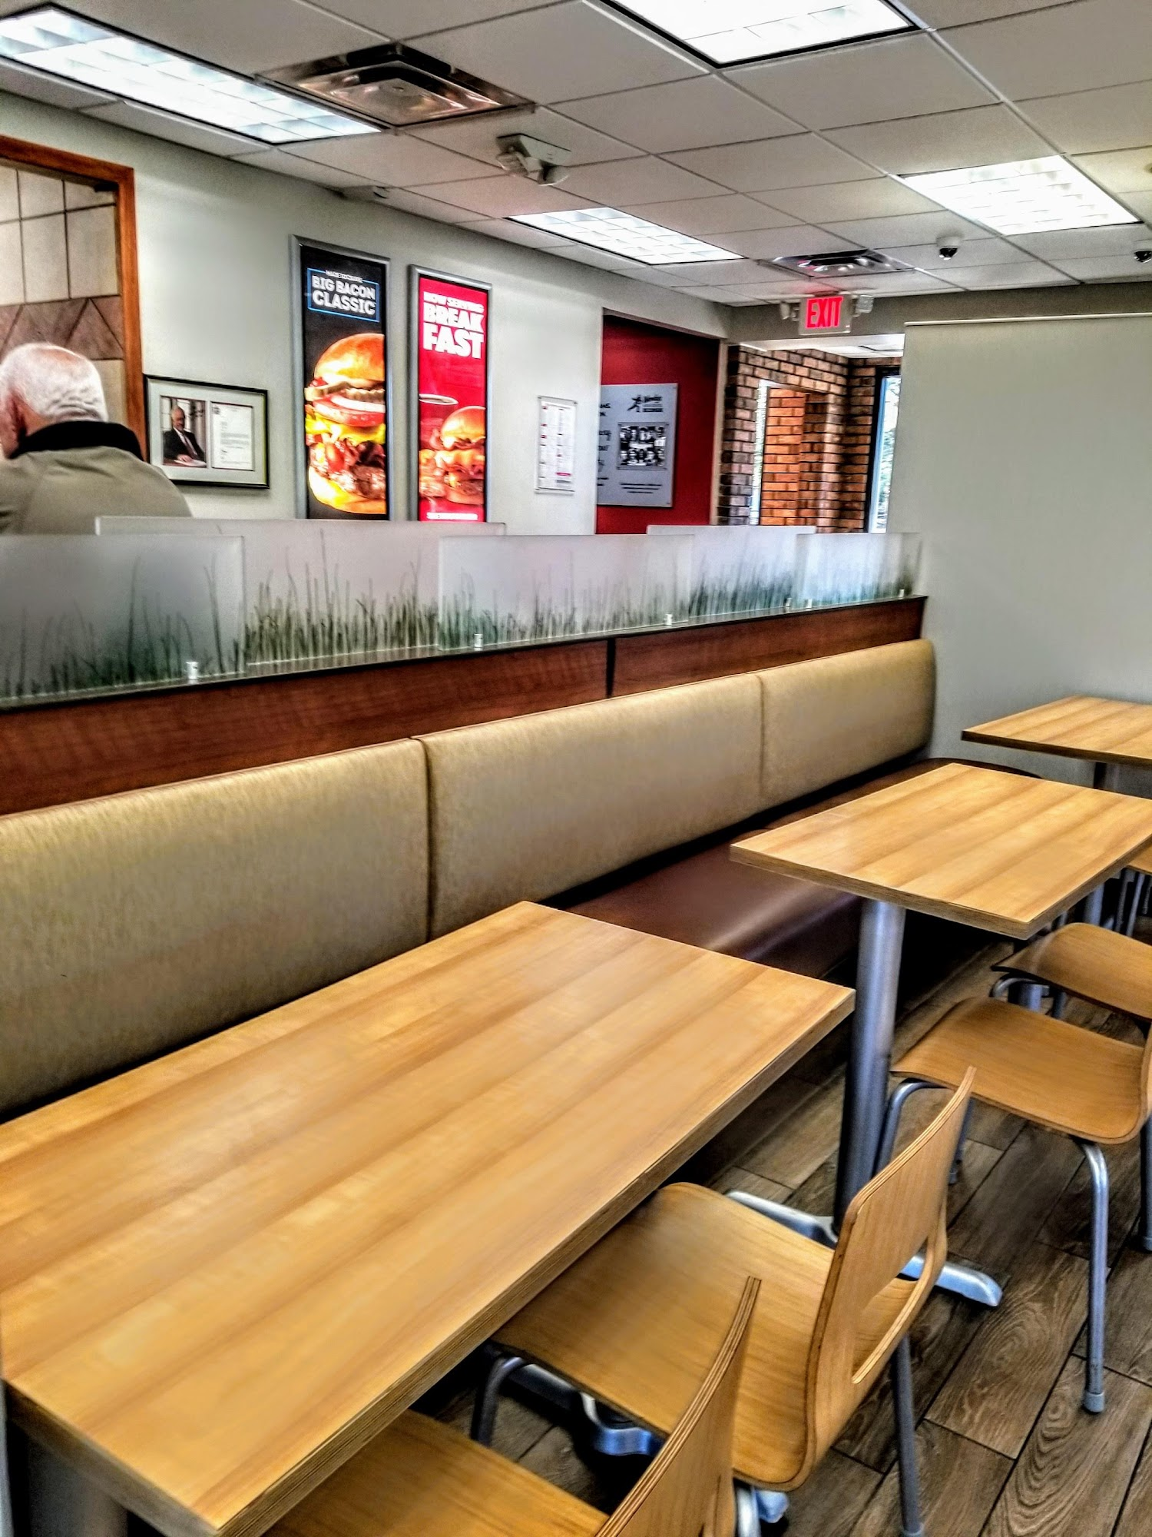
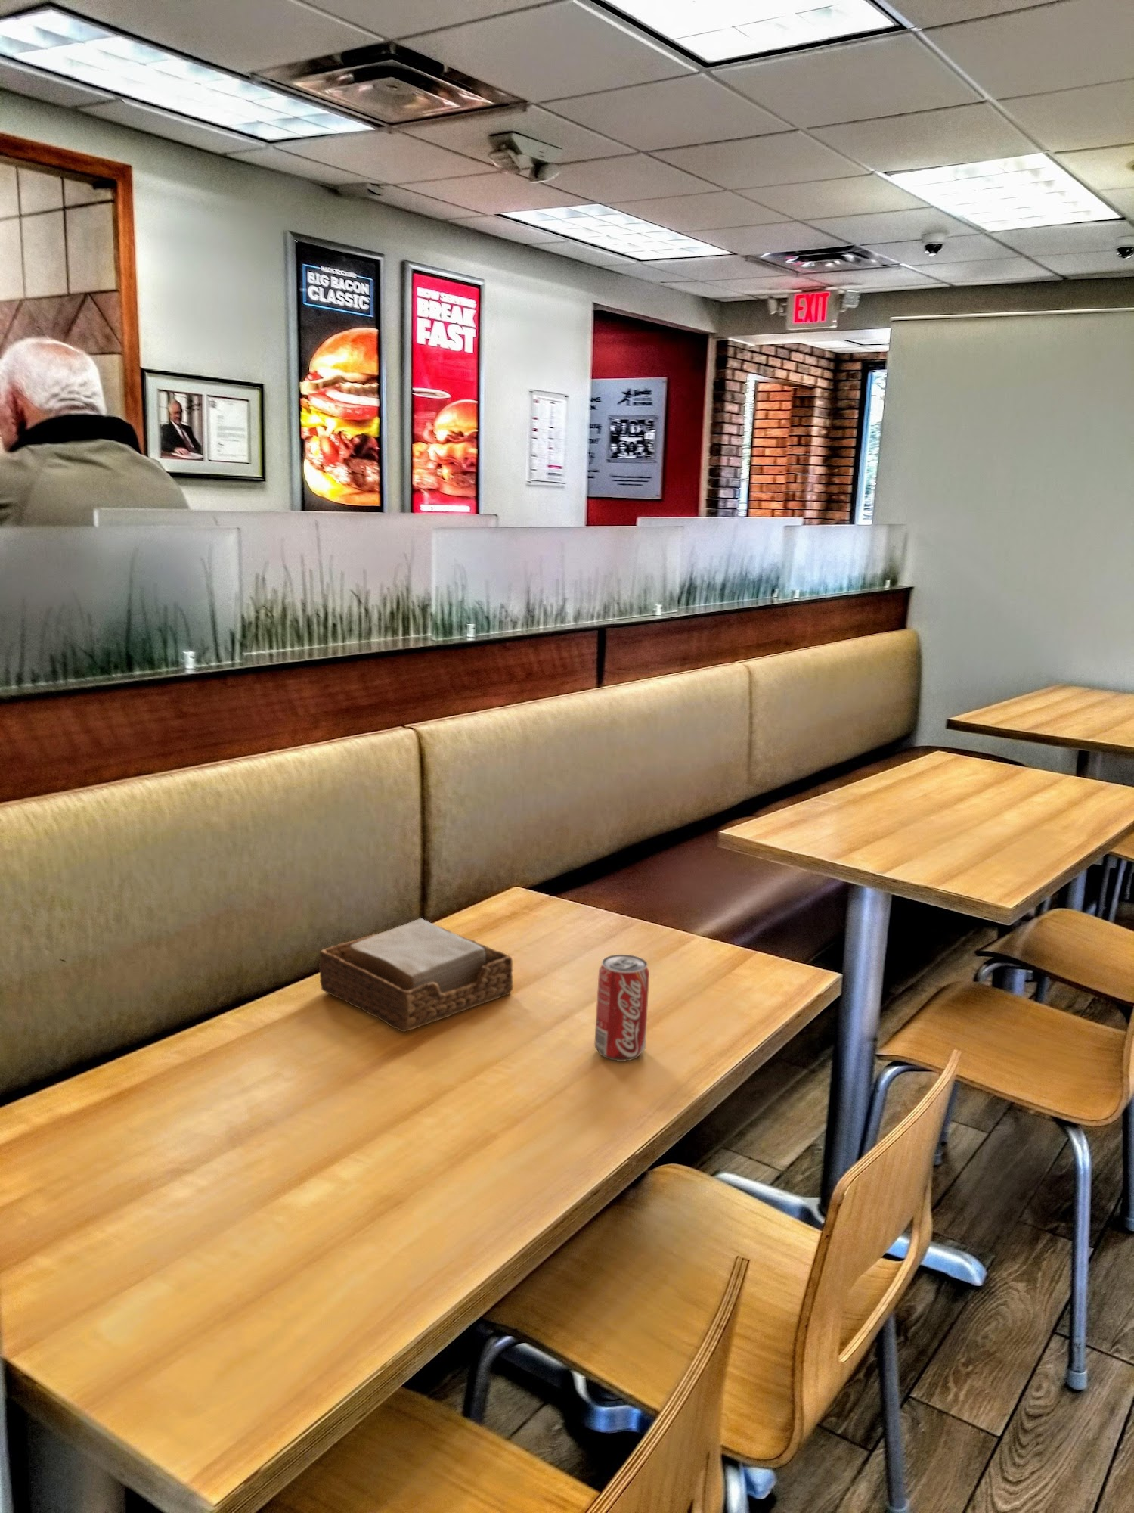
+ napkin holder [318,917,513,1033]
+ soda can [593,954,650,1063]
